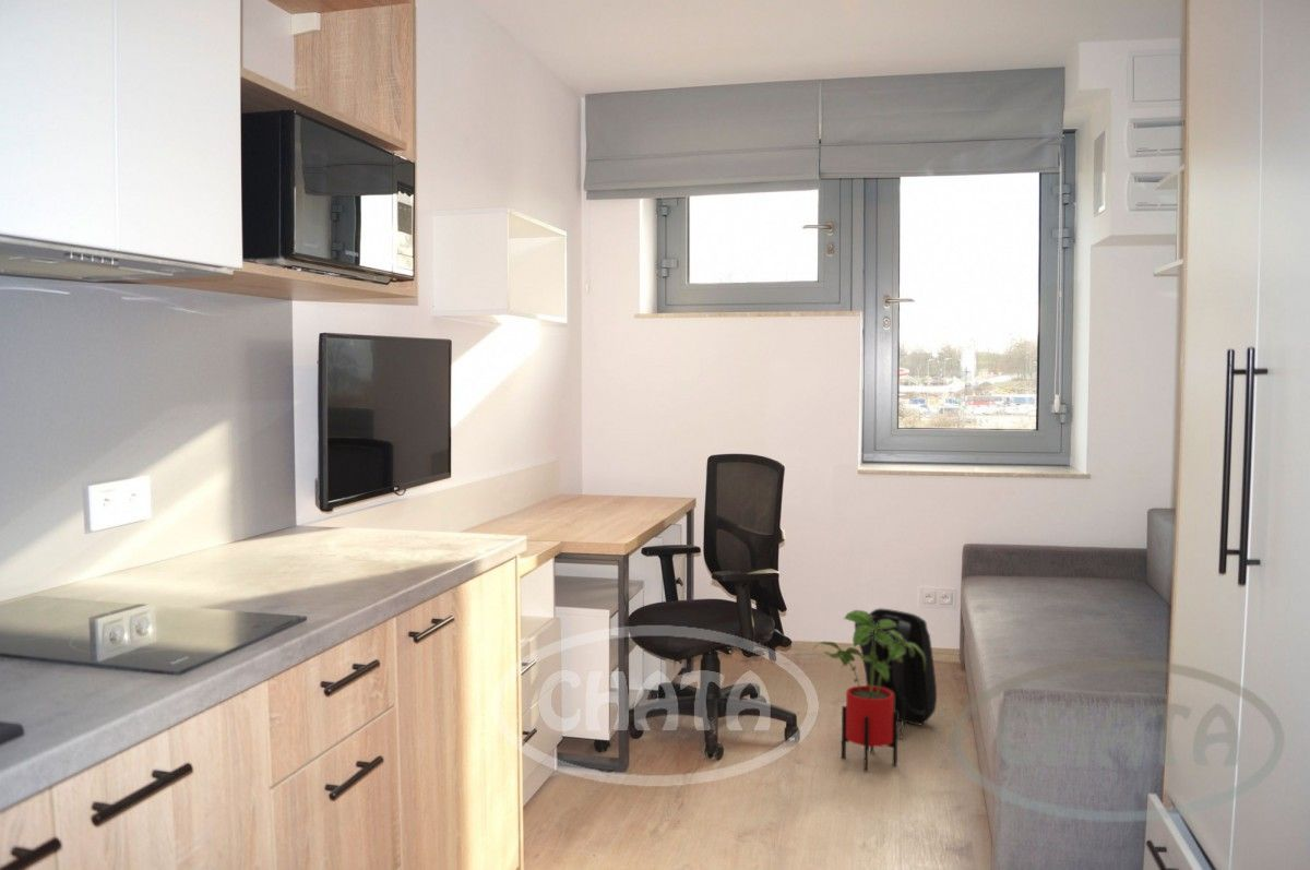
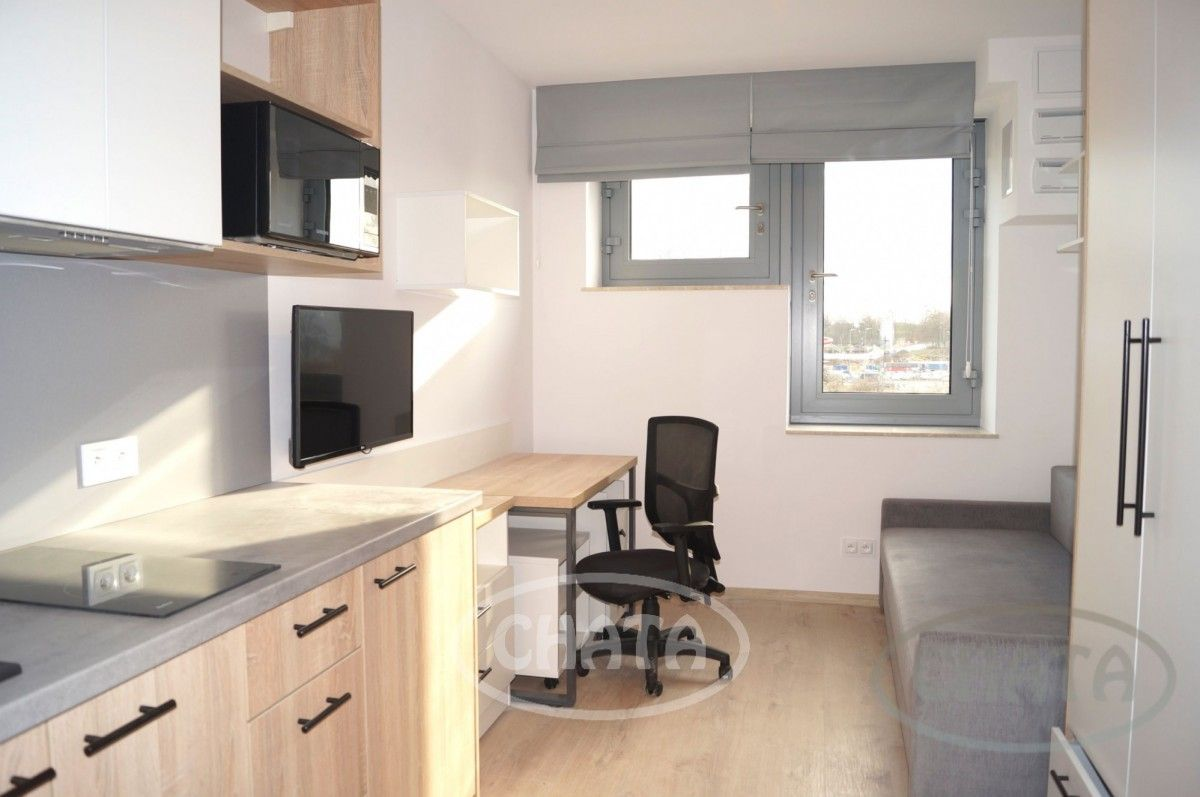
- backpack [854,607,938,740]
- house plant [812,609,926,773]
